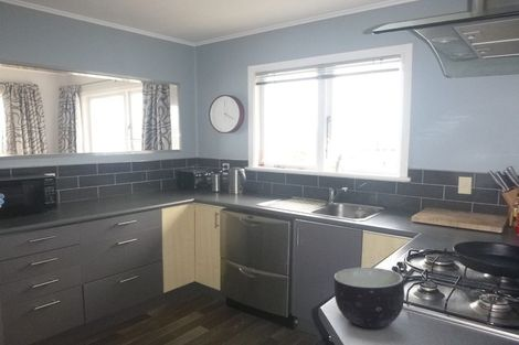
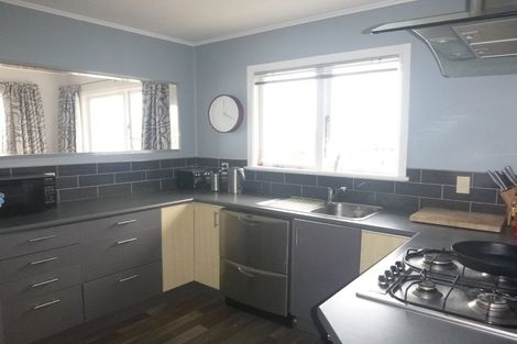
- bowl [333,267,405,328]
